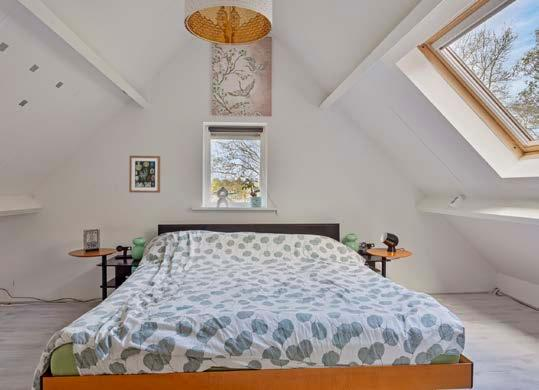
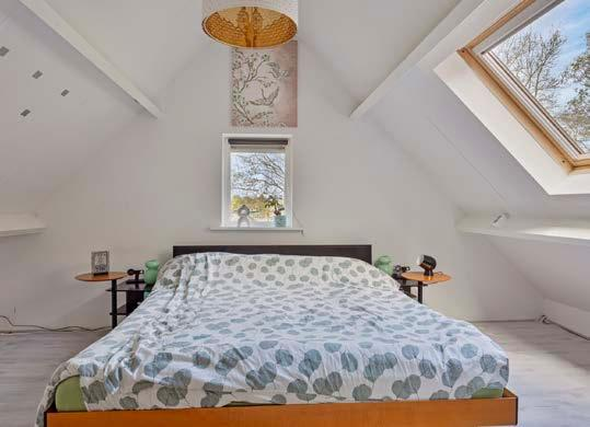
- wall art [128,155,162,194]
